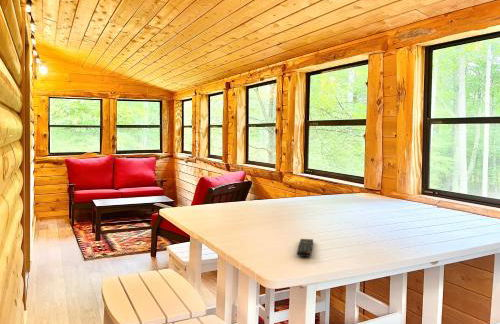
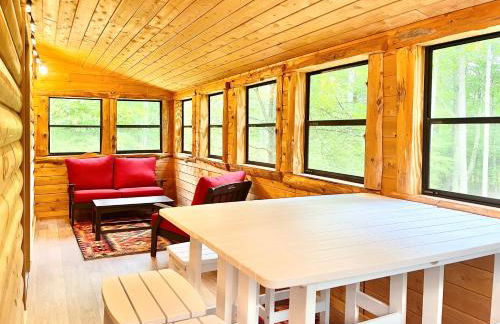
- remote control [296,238,314,258]
